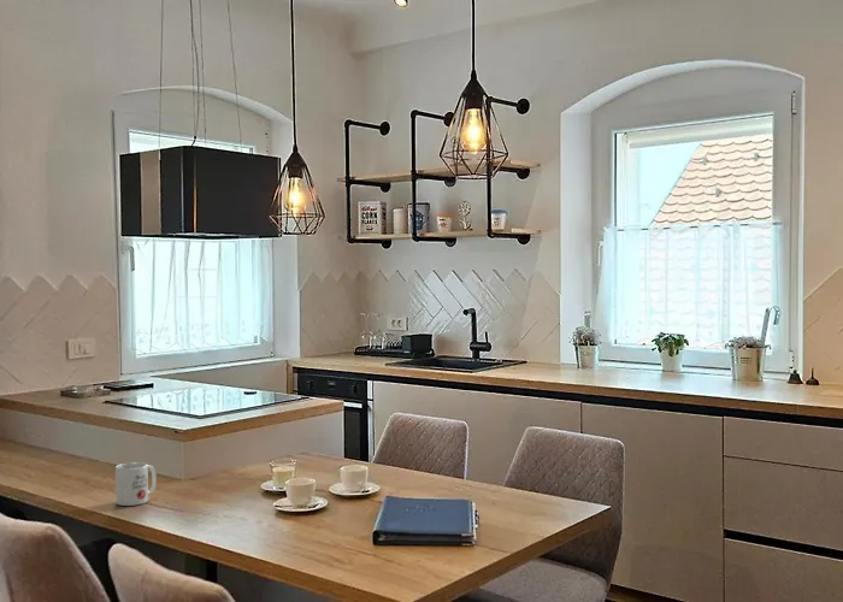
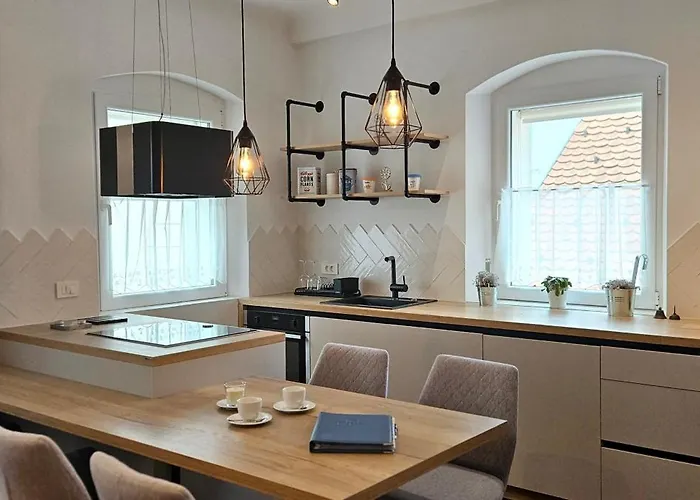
- mug [114,461,158,507]
